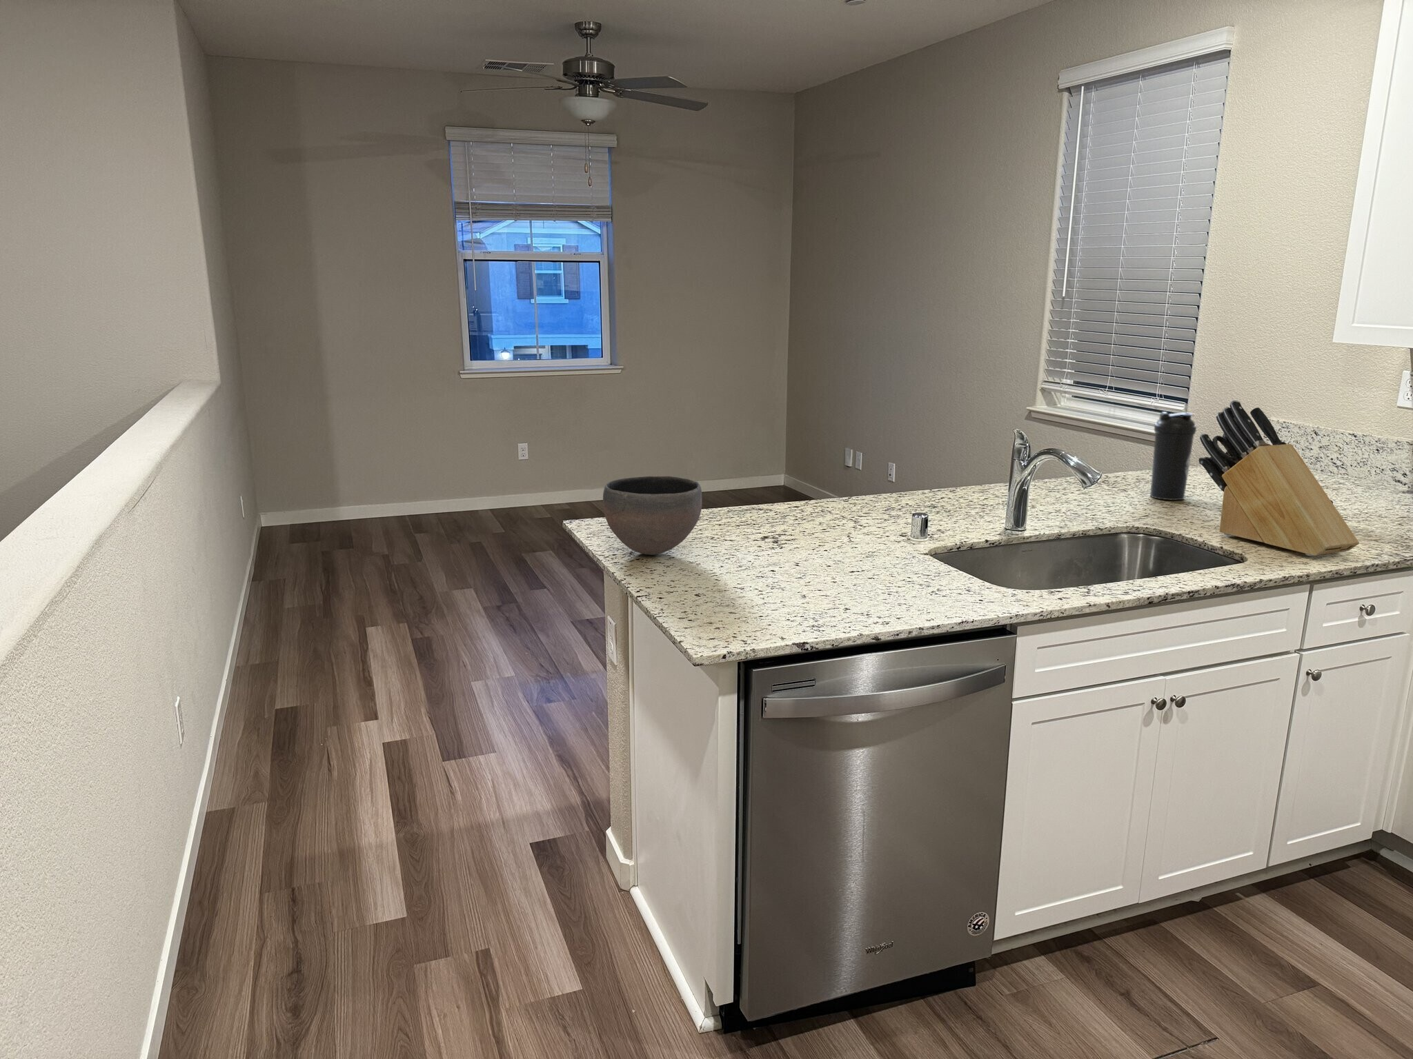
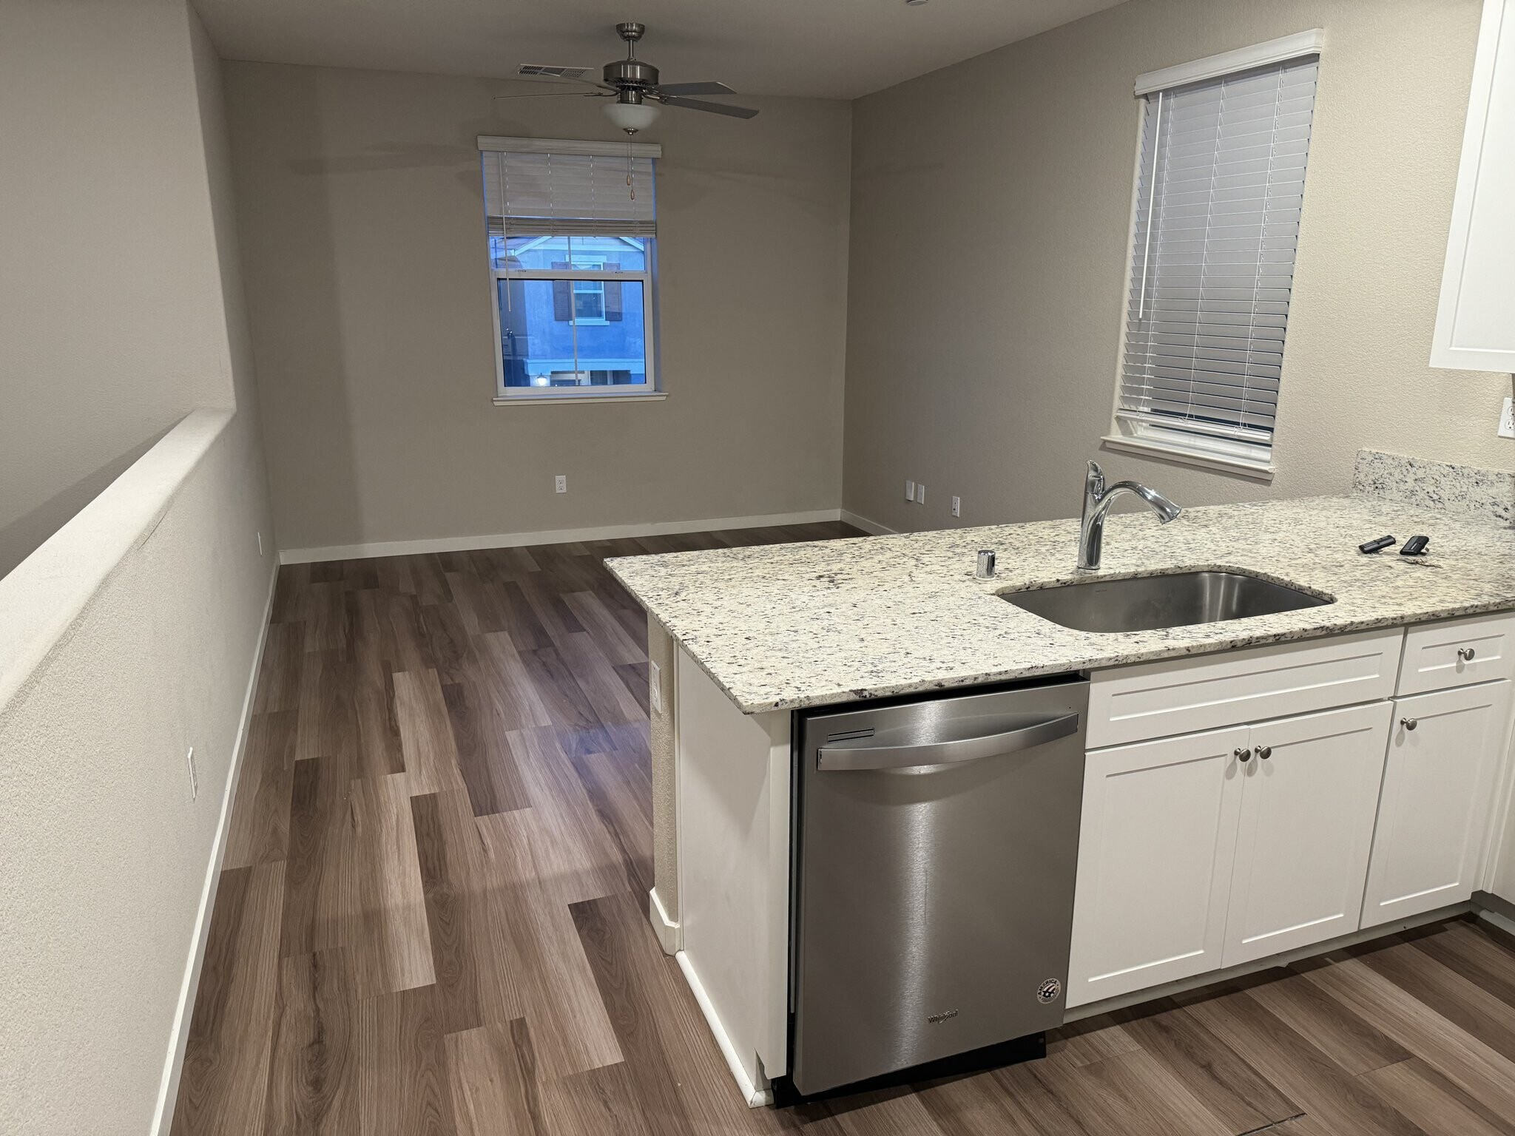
- knife block [1198,399,1360,557]
- bowl [602,476,702,556]
- water bottle [1149,410,1197,502]
